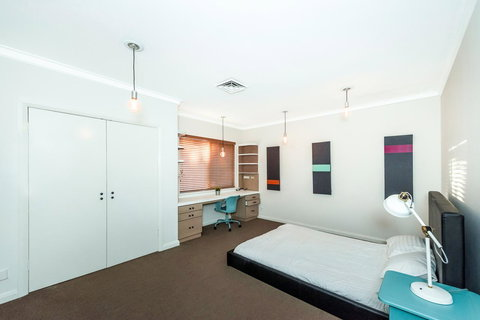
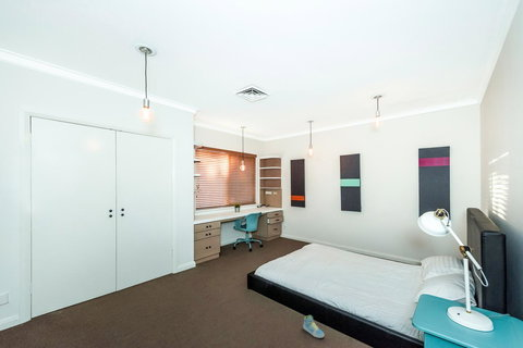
+ sneaker [302,314,326,339]
